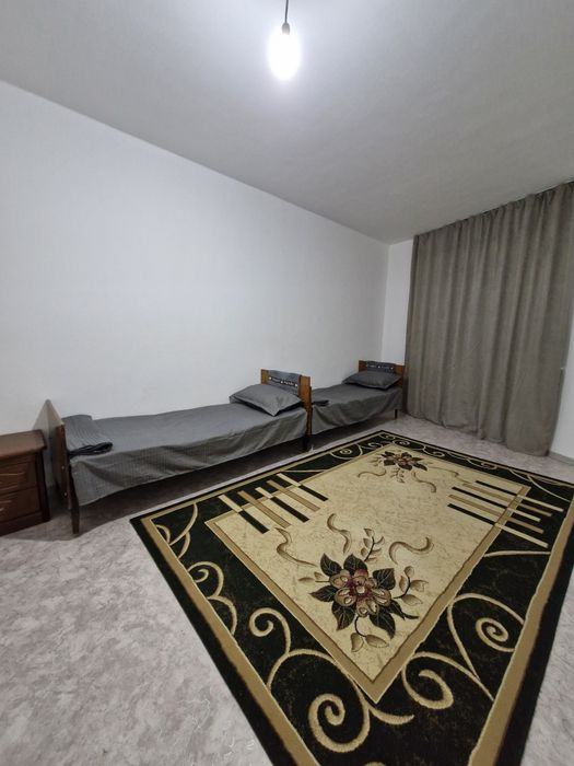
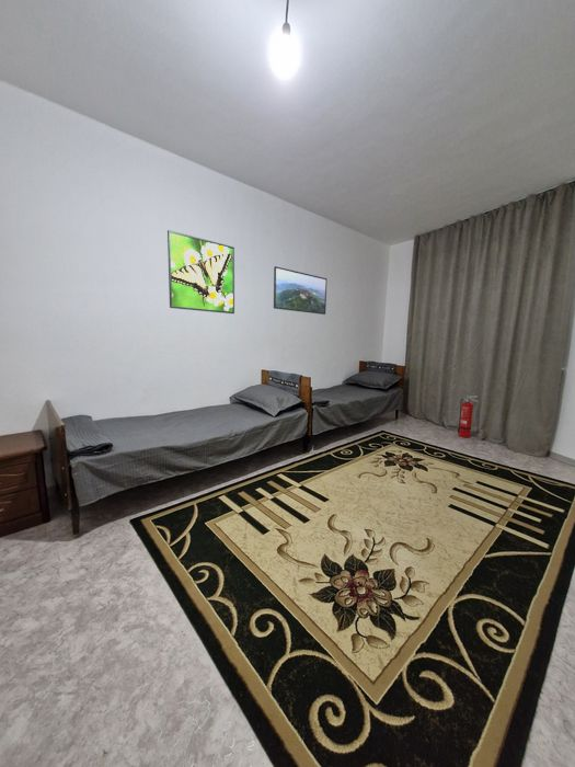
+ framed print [273,265,327,316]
+ fire extinguisher [457,394,480,439]
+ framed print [166,229,235,314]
